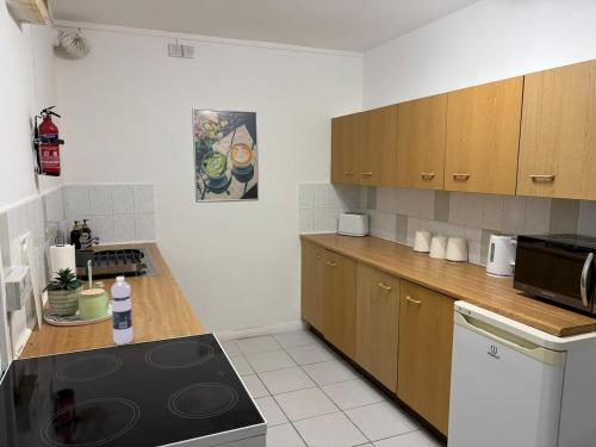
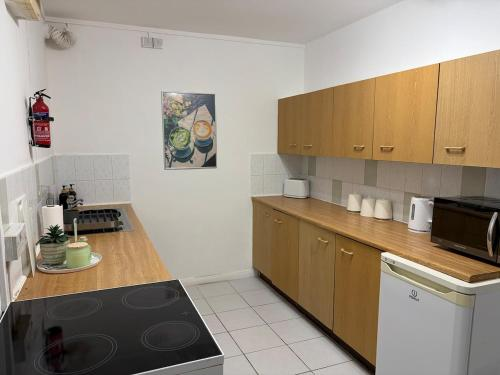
- water bottle [110,275,134,346]
